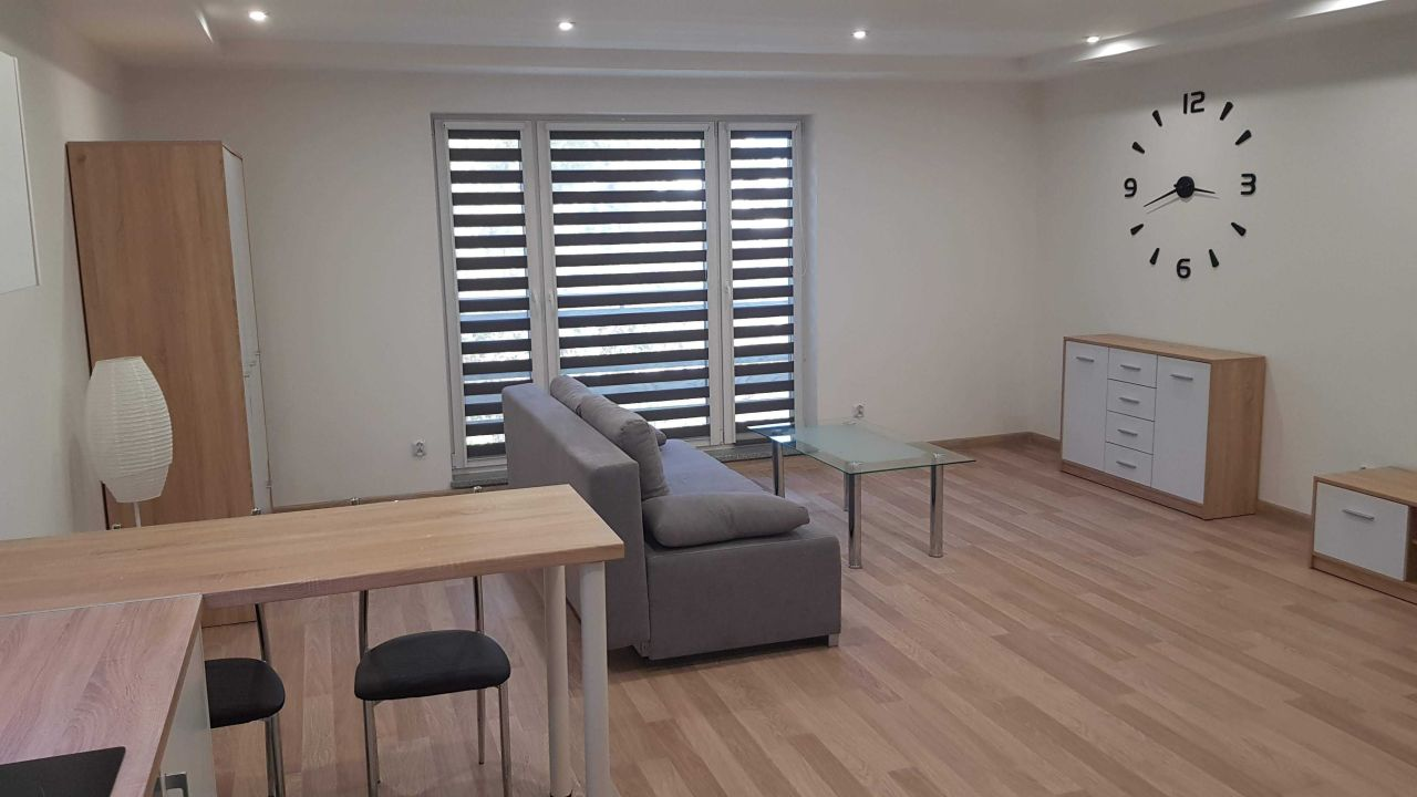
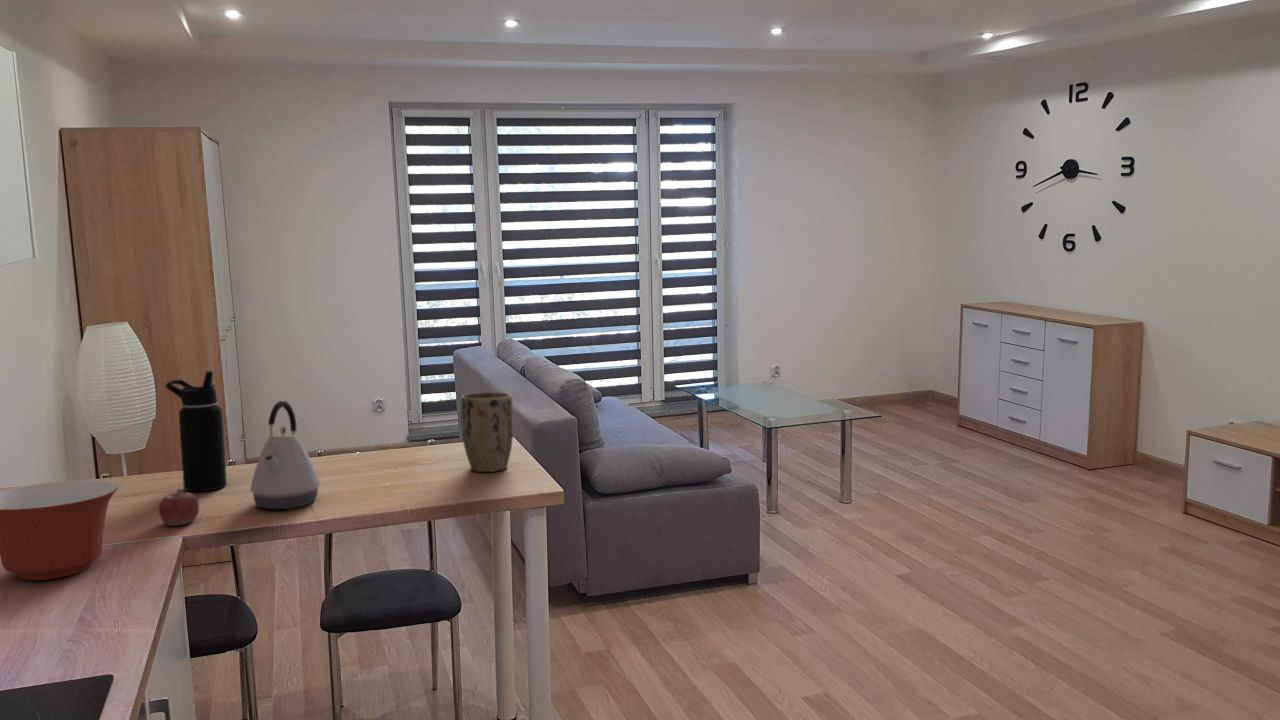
+ kettle [249,400,321,510]
+ mixing bowl [0,479,119,581]
+ plant pot [460,391,514,473]
+ water bottle [164,370,228,492]
+ fruit [157,488,200,527]
